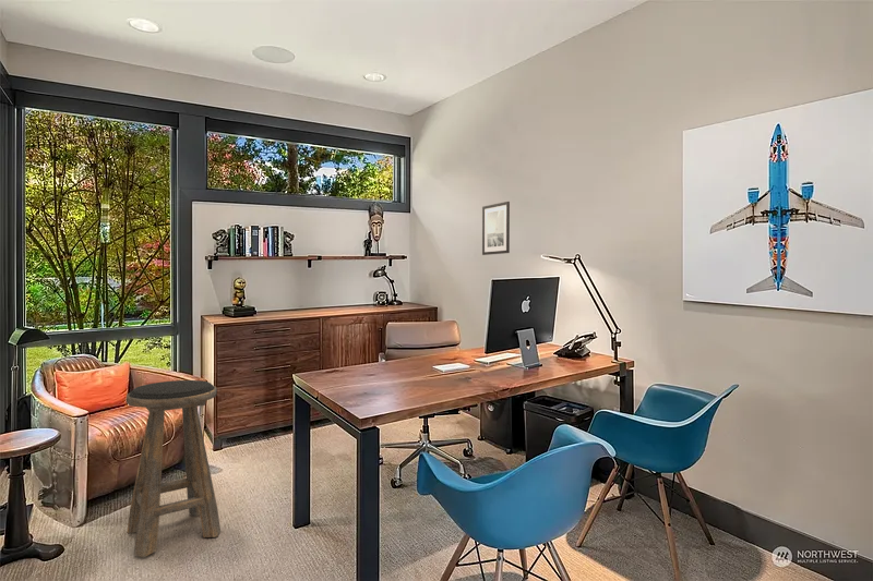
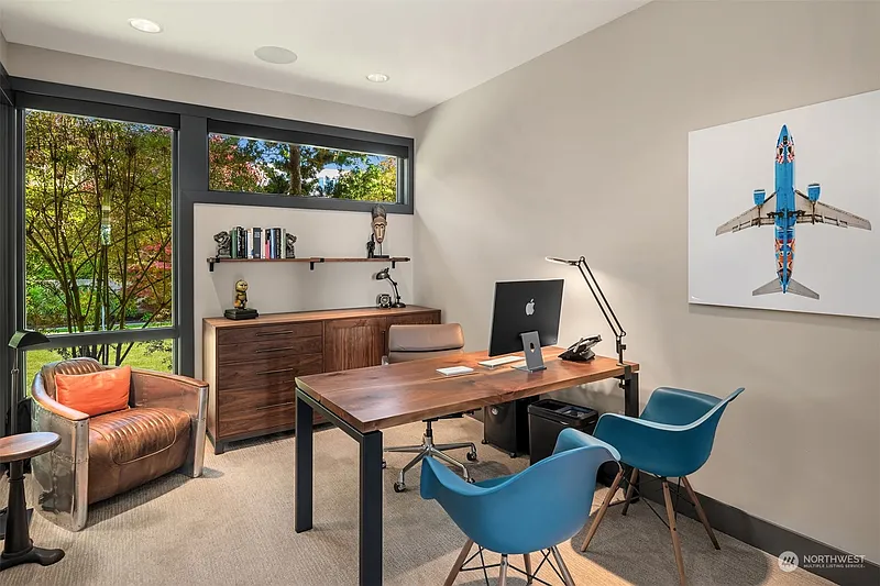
- wall art [481,201,511,256]
- stool [125,379,222,558]
